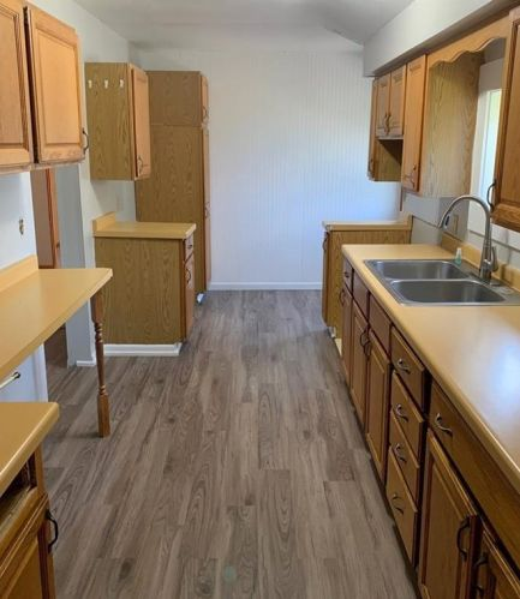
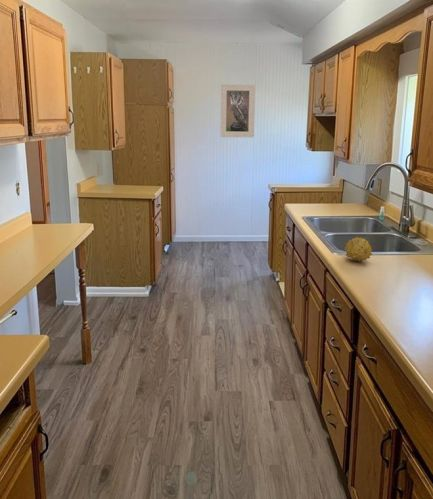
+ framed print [219,83,256,138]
+ fruit [343,235,373,263]
